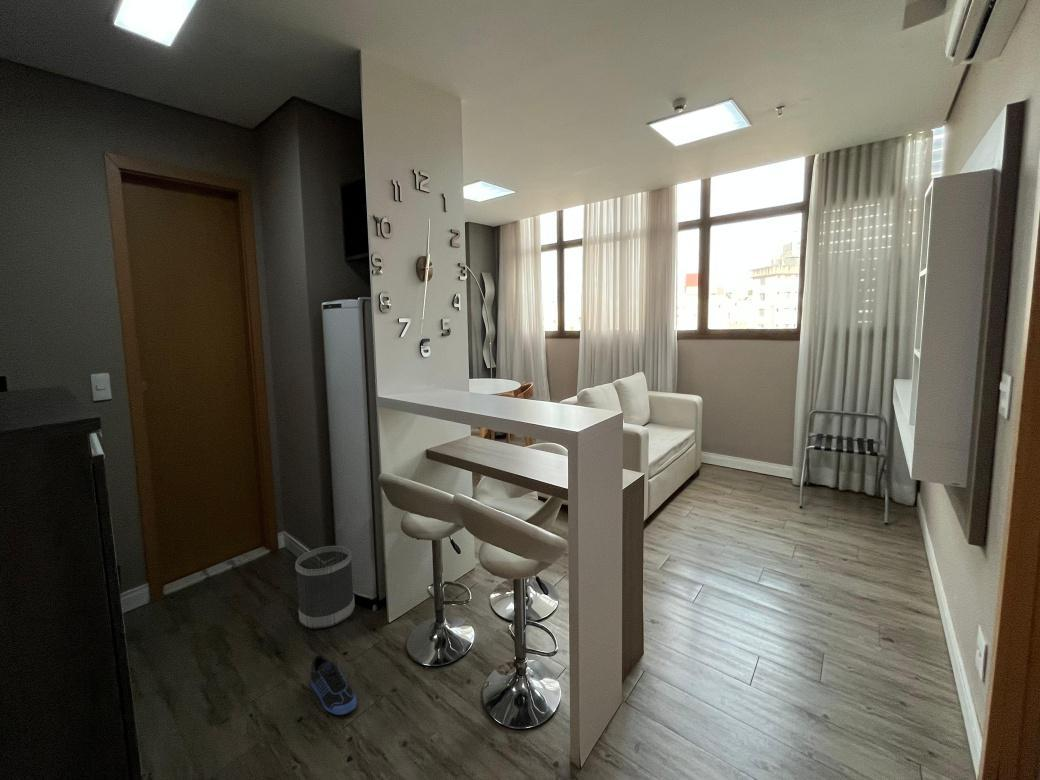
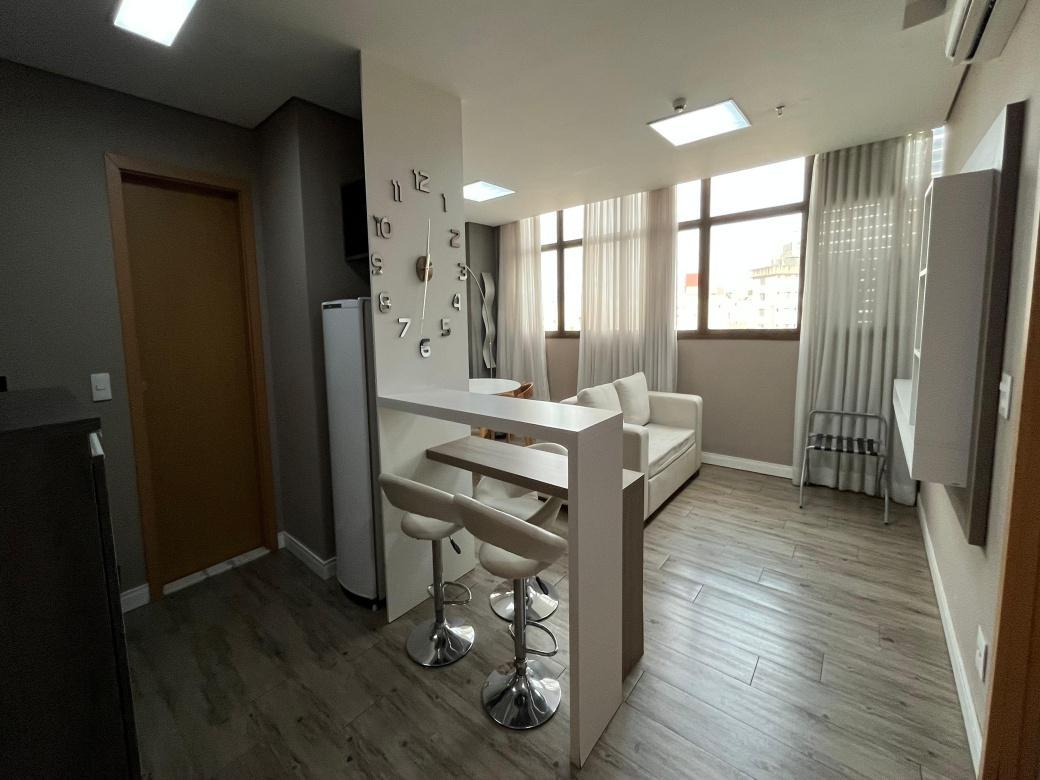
- sneaker [309,653,358,716]
- wastebasket [294,545,356,630]
